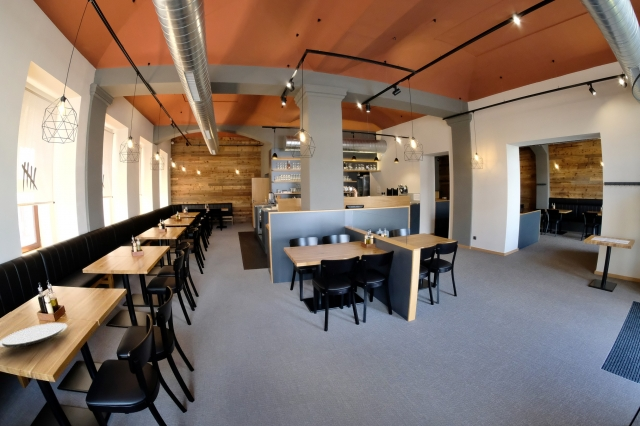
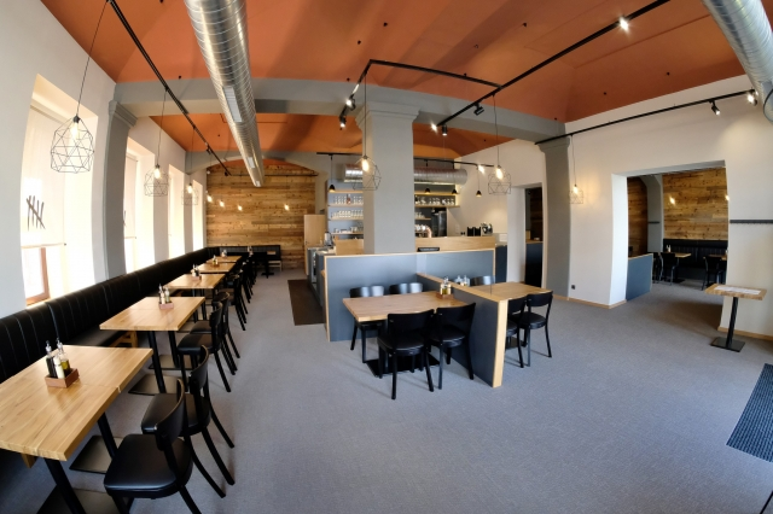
- plate [0,322,68,349]
